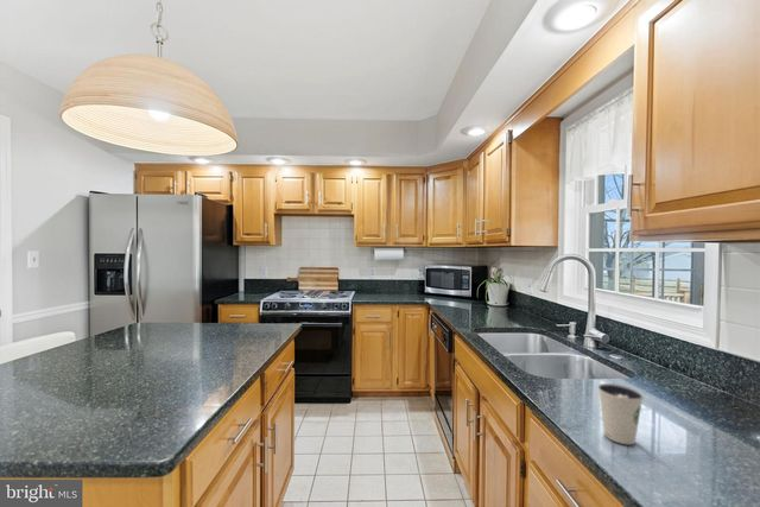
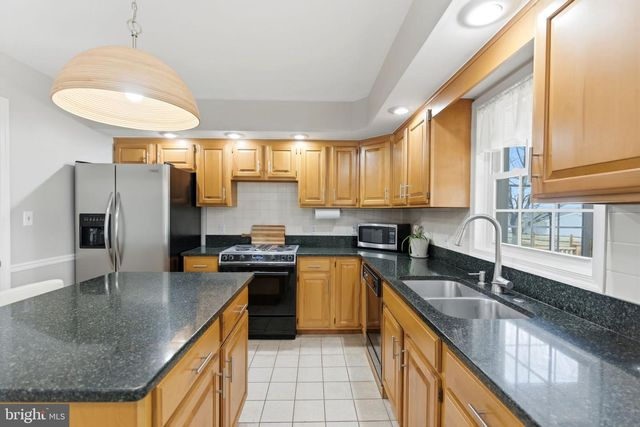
- dixie cup [596,382,645,445]
